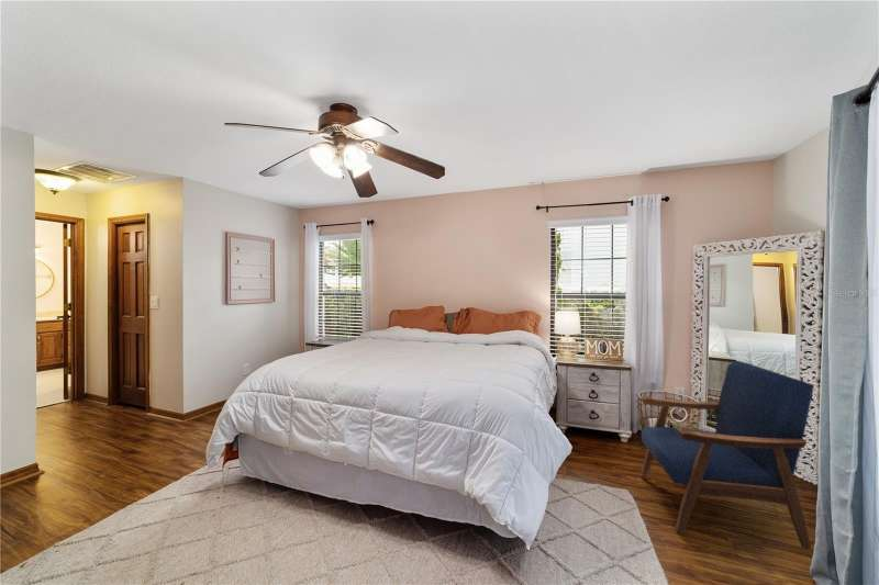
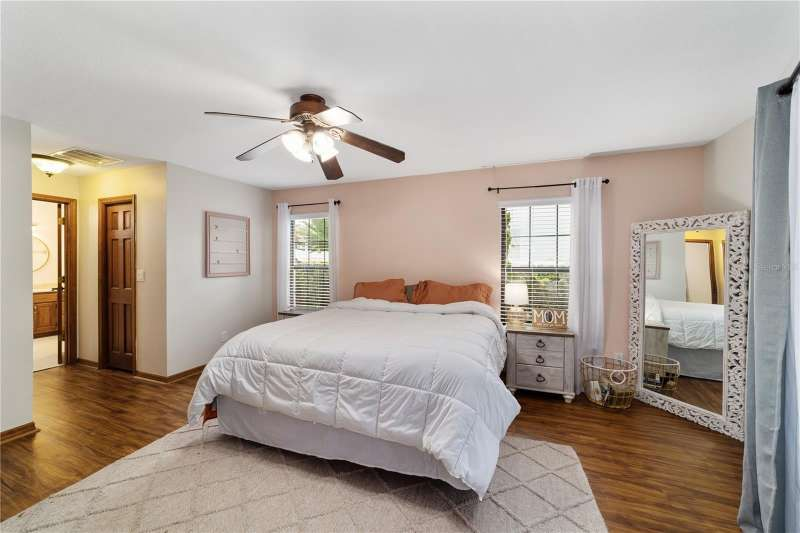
- armchair [639,359,815,550]
